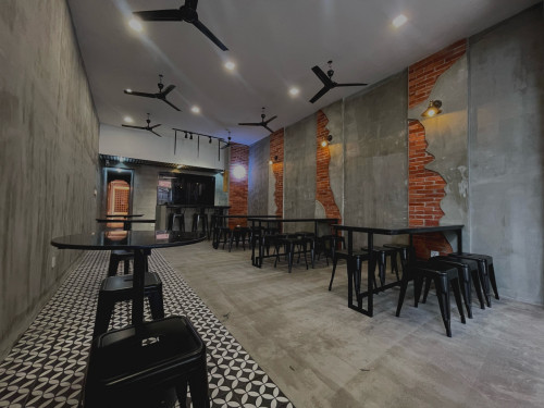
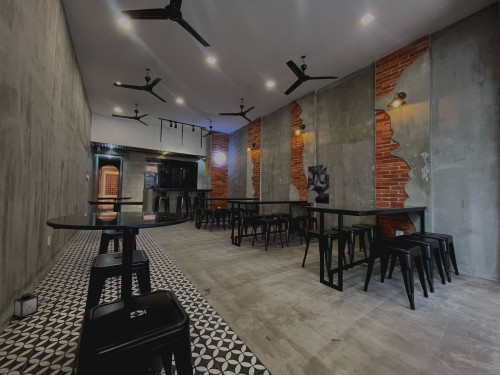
+ lantern [13,280,39,319]
+ wall art [307,163,330,205]
